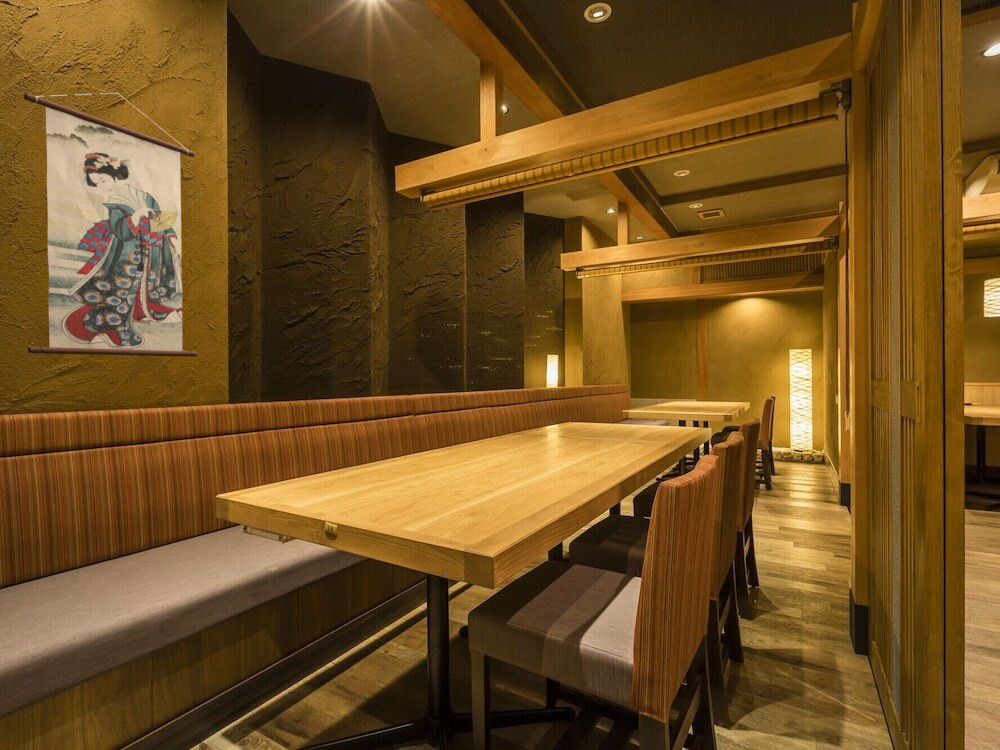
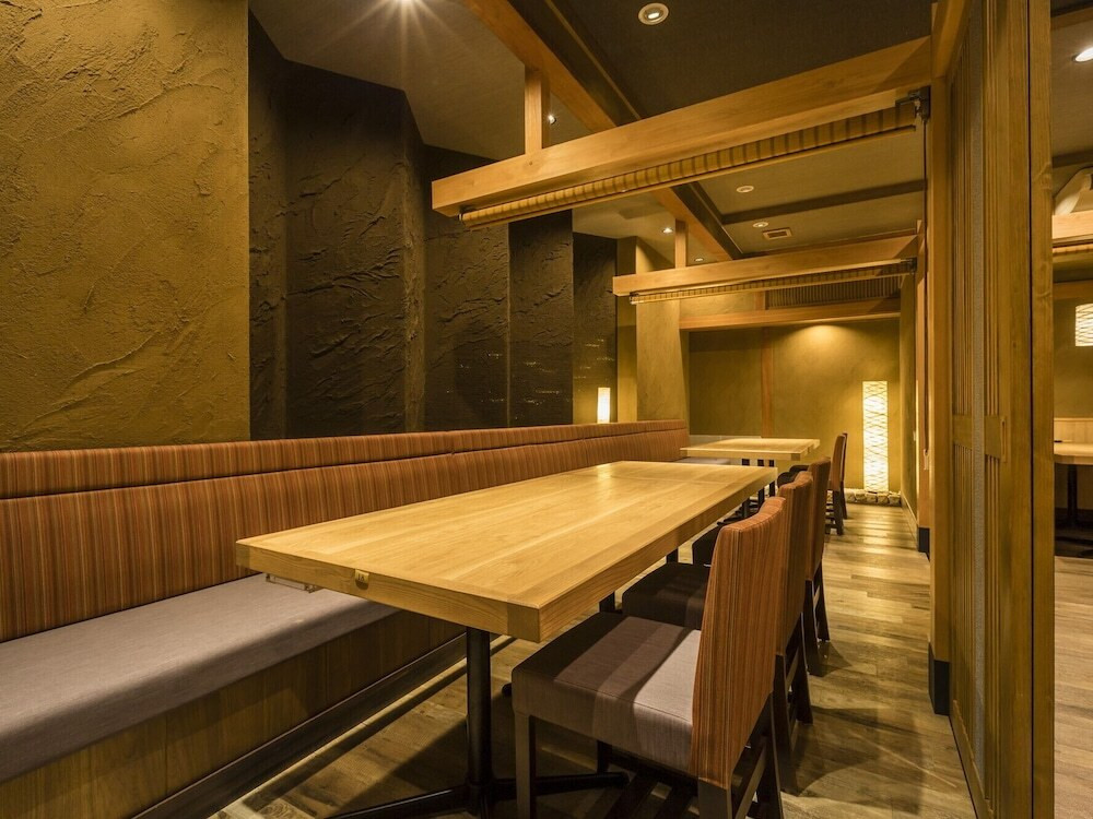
- wall scroll [23,92,198,358]
